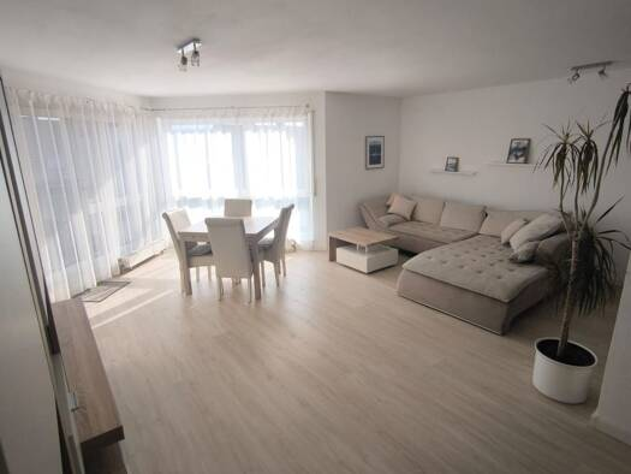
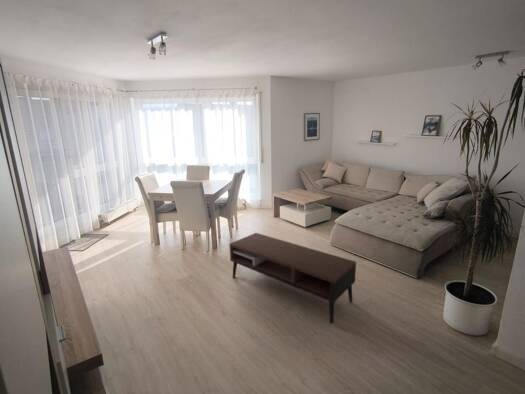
+ coffee table [229,232,357,324]
